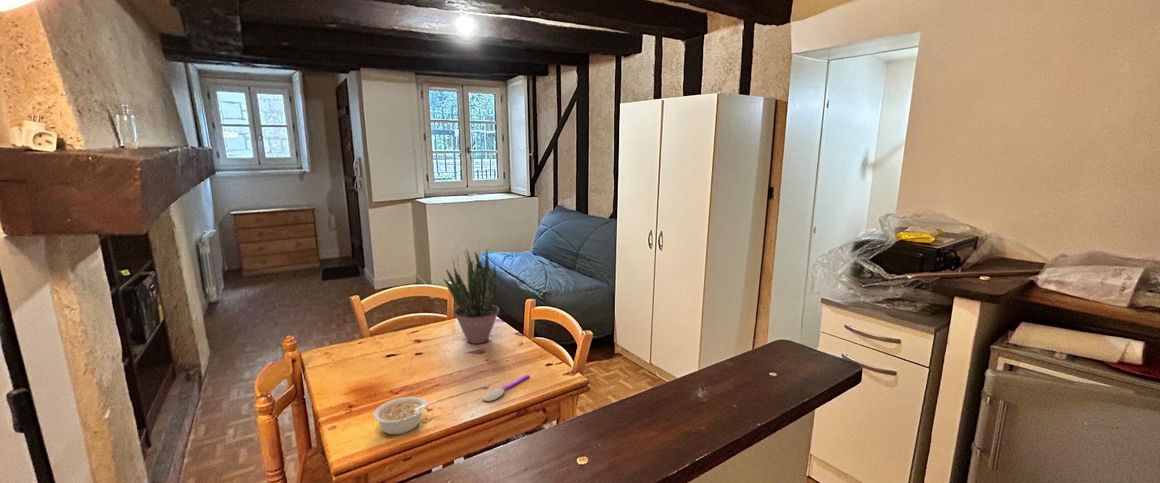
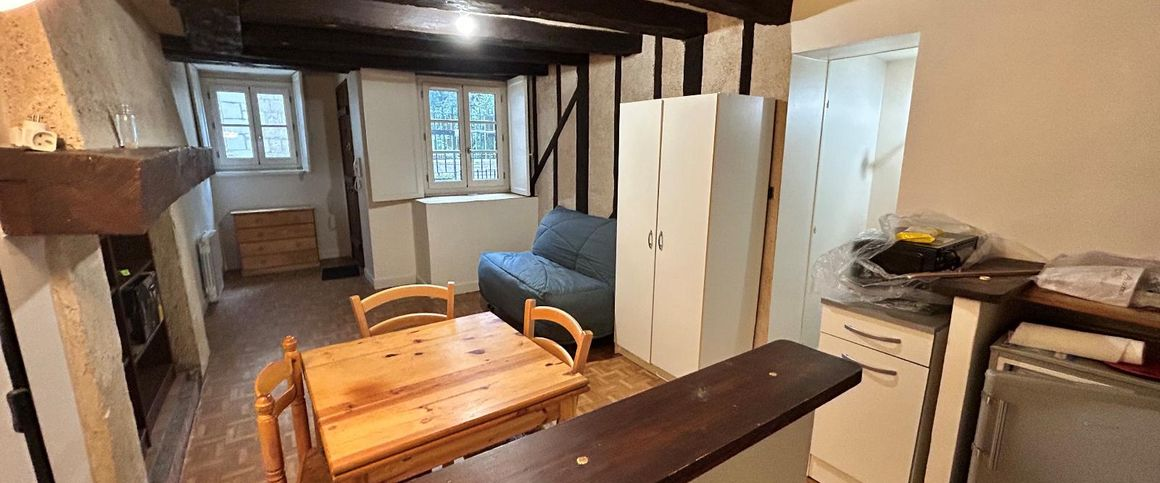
- legume [372,396,438,435]
- spoon [481,374,531,402]
- potted plant [443,249,501,345]
